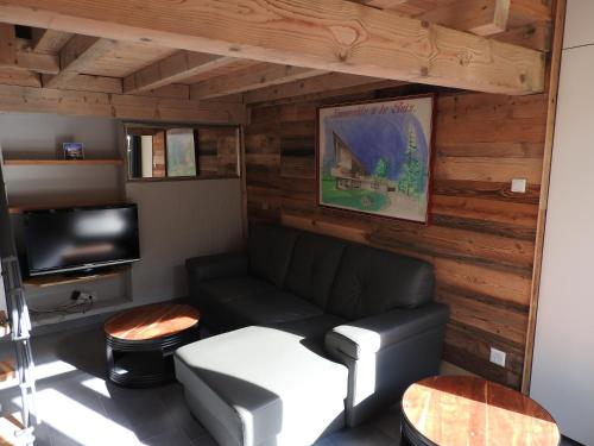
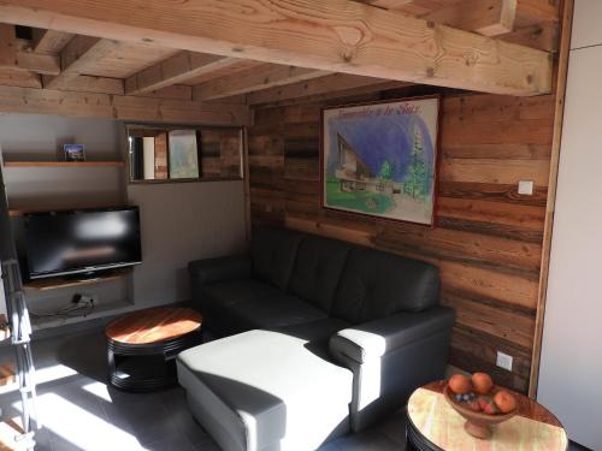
+ fruit bowl [442,372,520,439]
